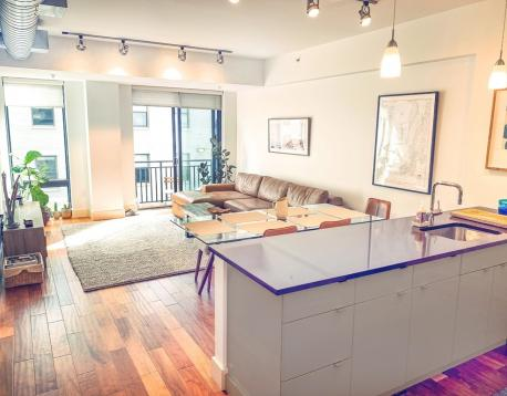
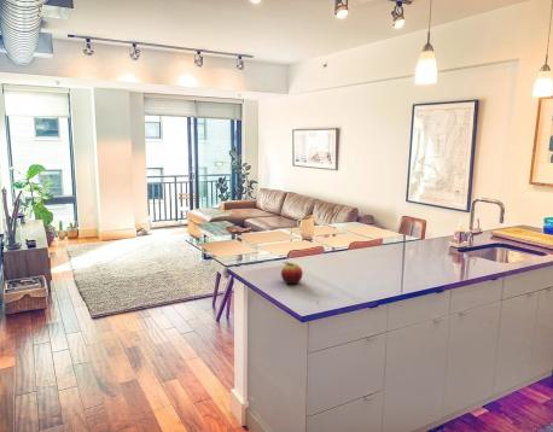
+ fruit [280,261,304,285]
